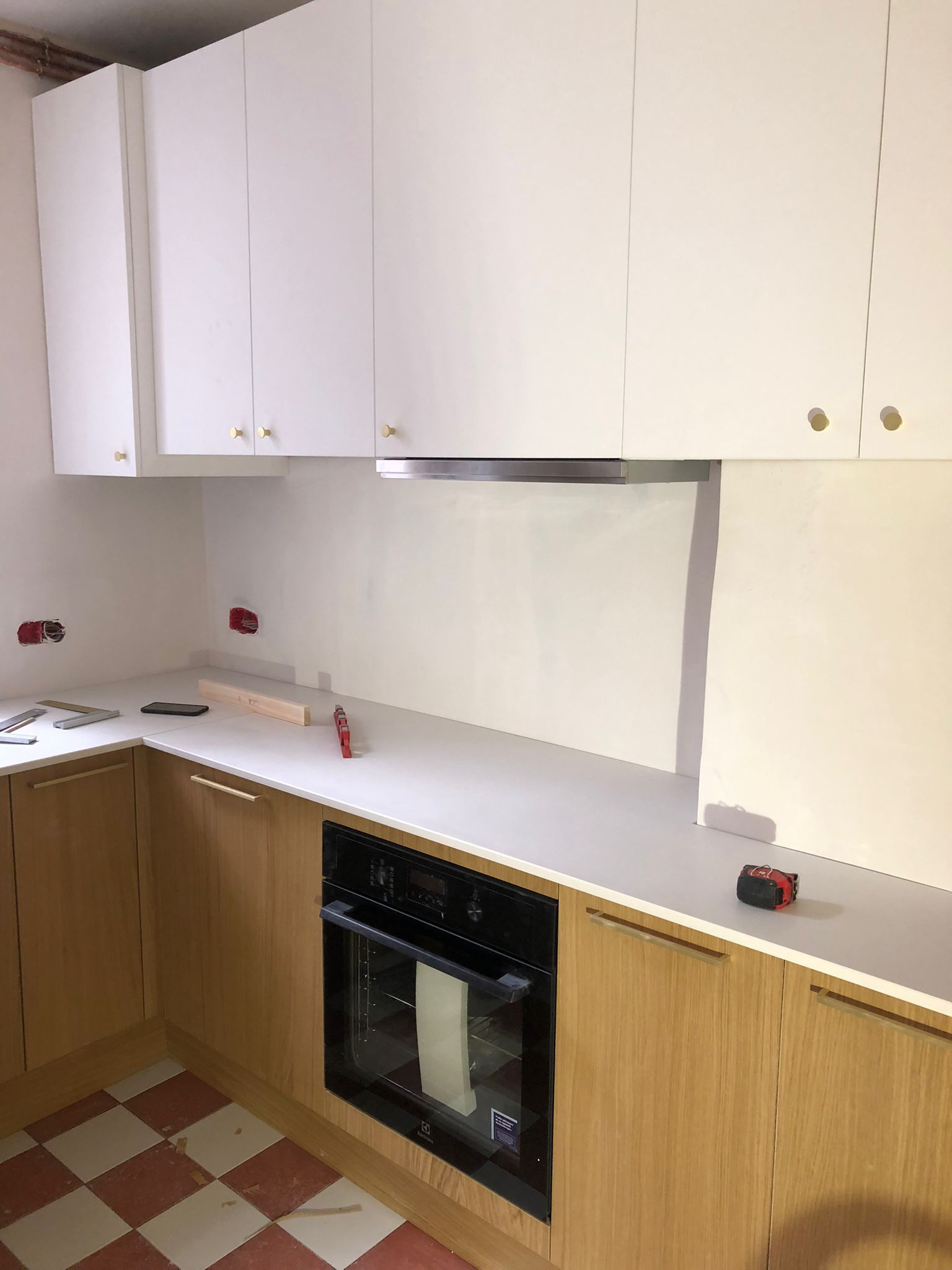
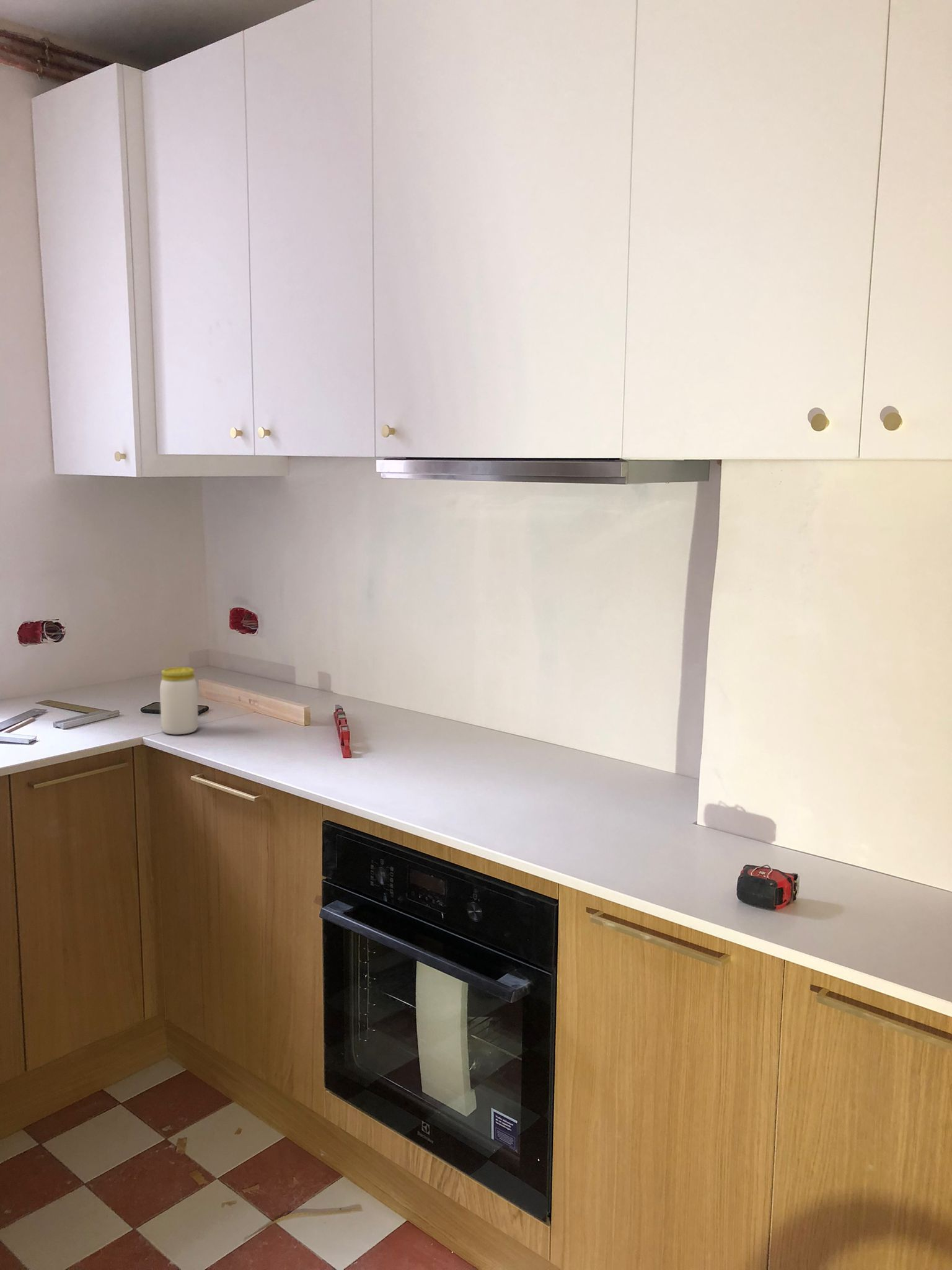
+ jar [159,667,199,735]
